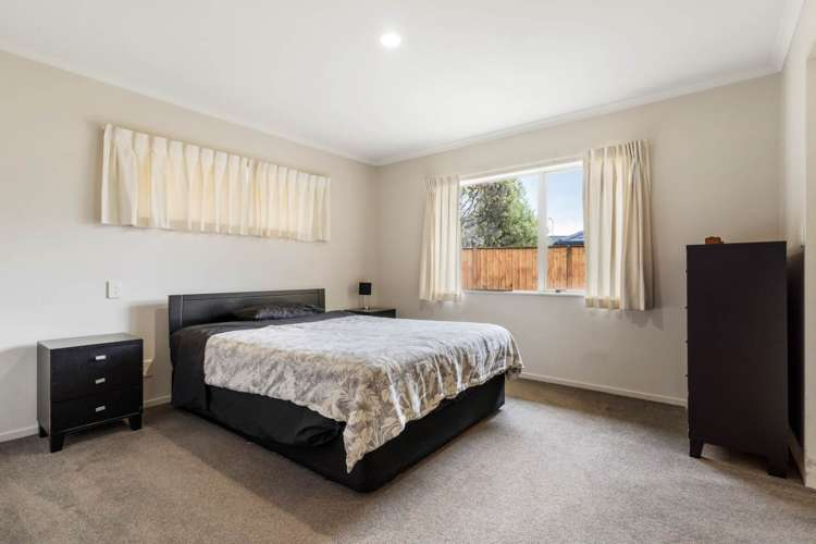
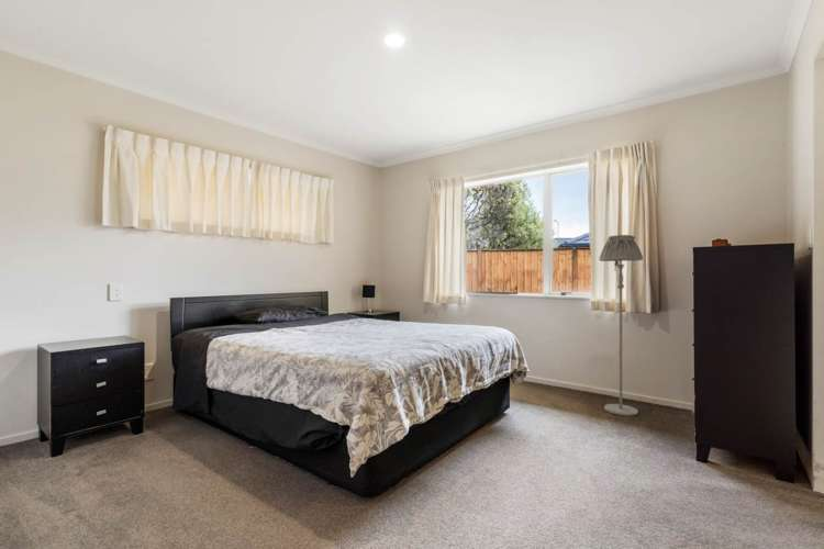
+ floor lamp [598,234,644,417]
